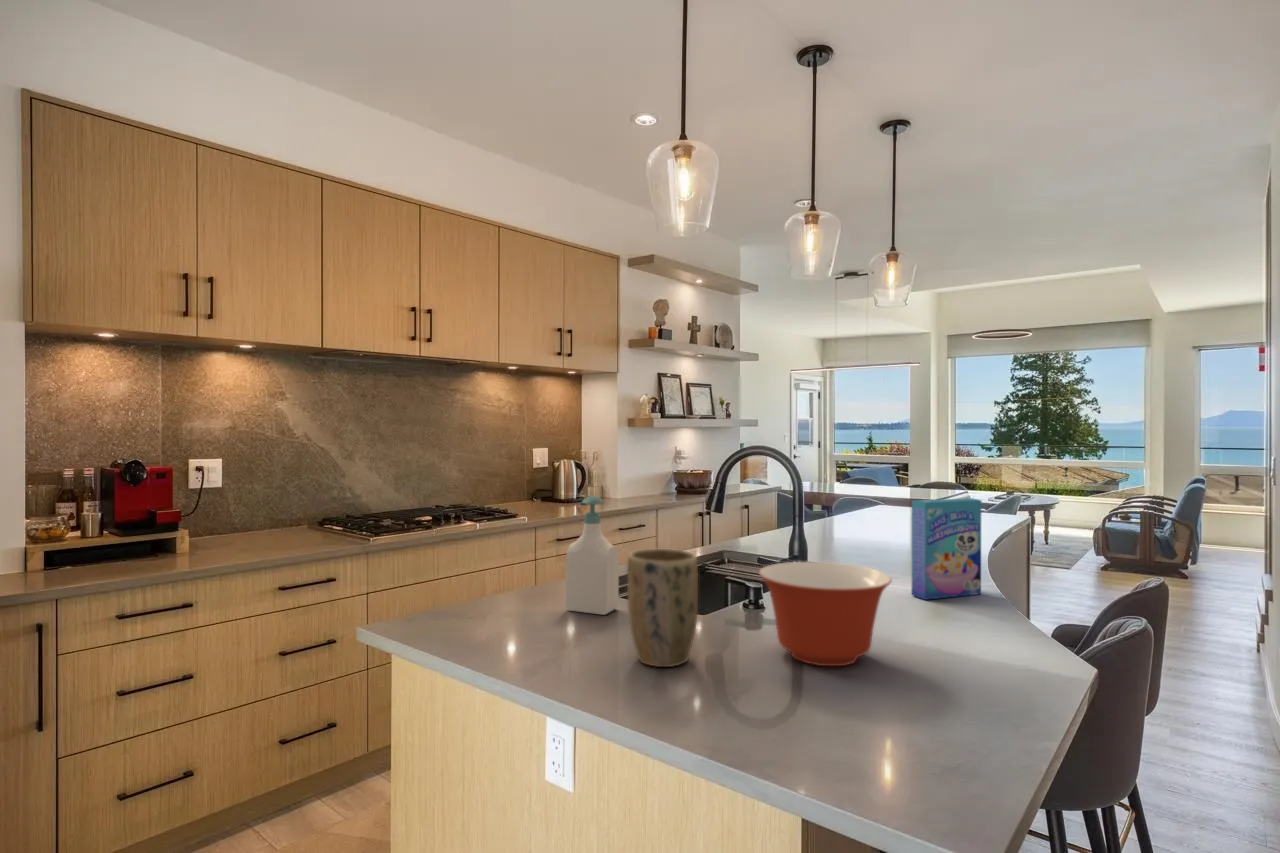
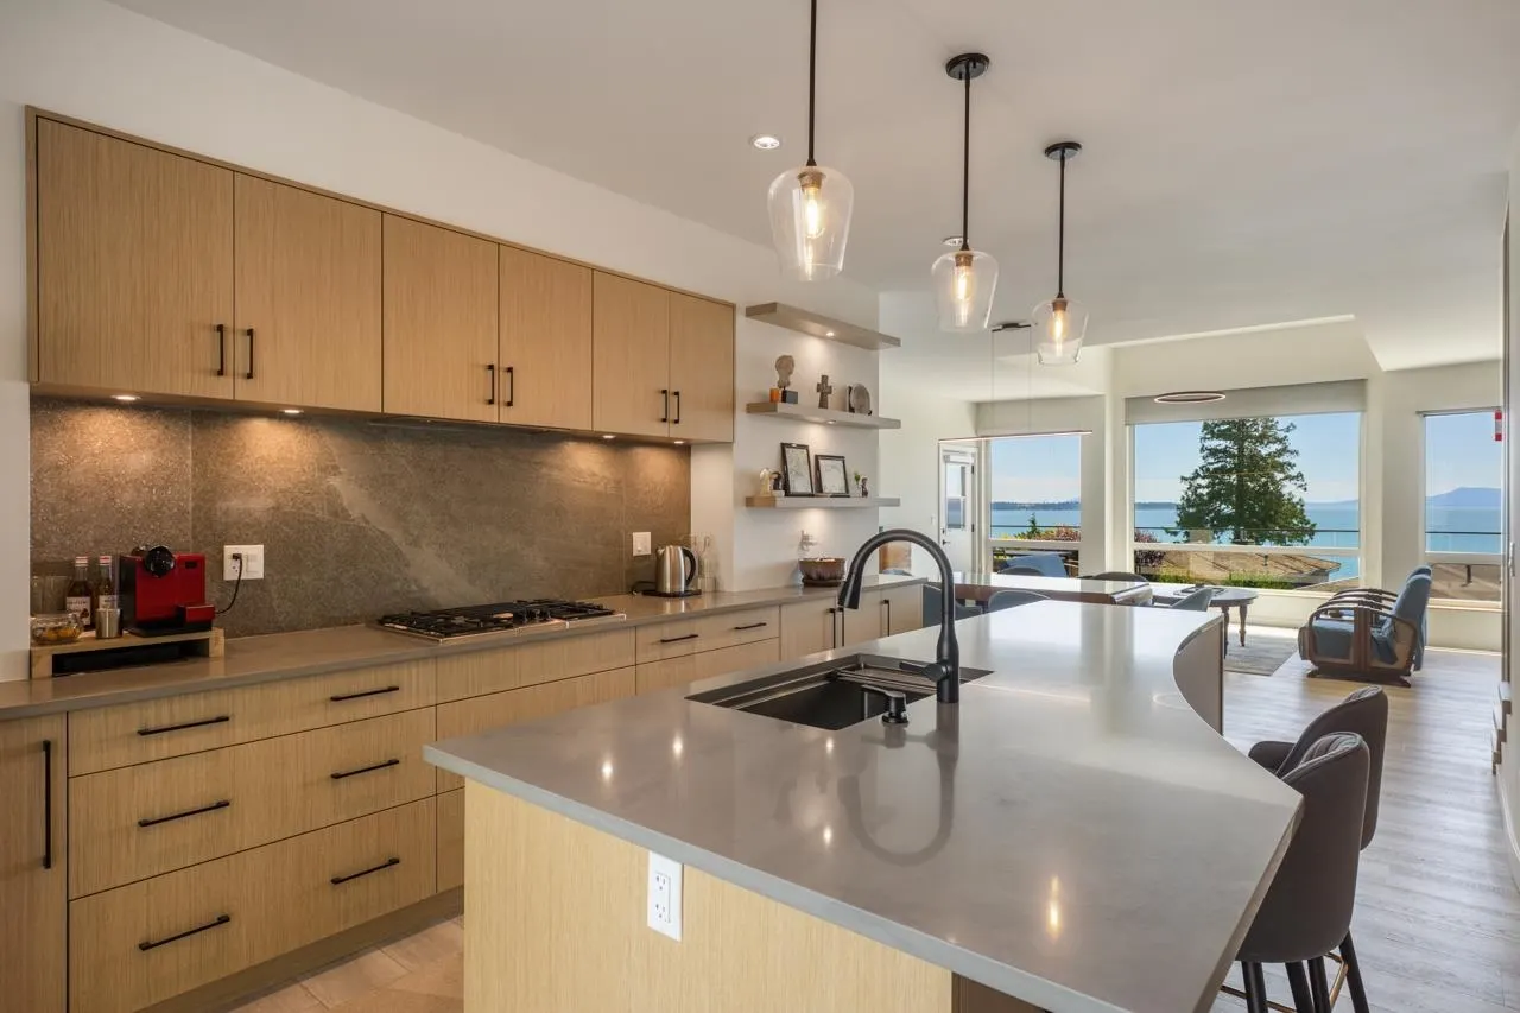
- plant pot [626,548,699,668]
- cereal box [911,497,982,601]
- mixing bowl [758,561,893,667]
- soap bottle [565,494,620,616]
